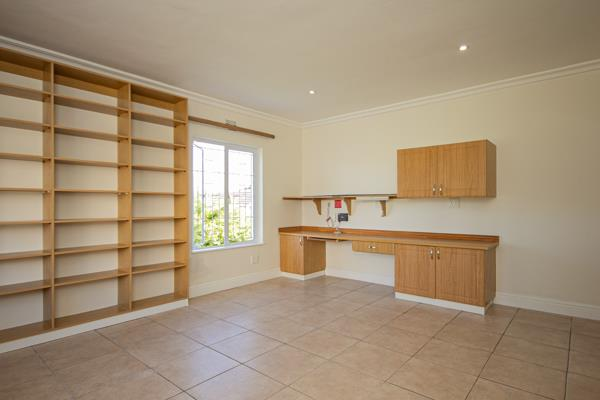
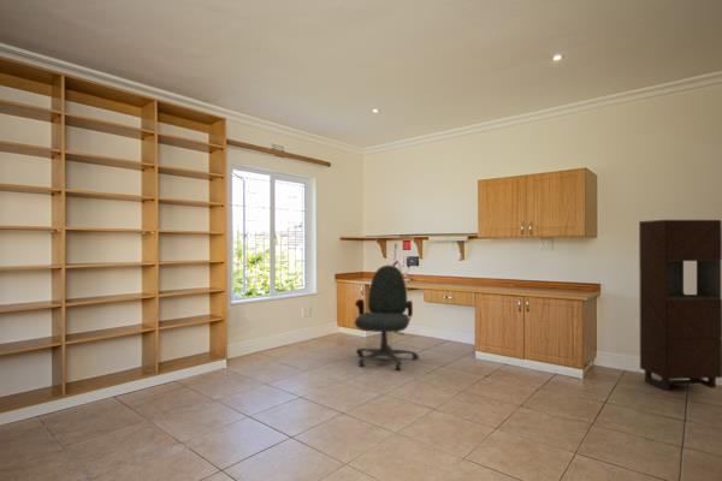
+ storage cabinet [638,219,722,391]
+ office chair [354,263,420,372]
